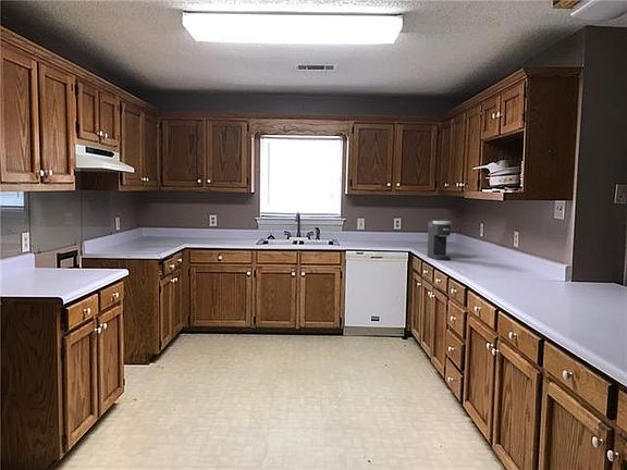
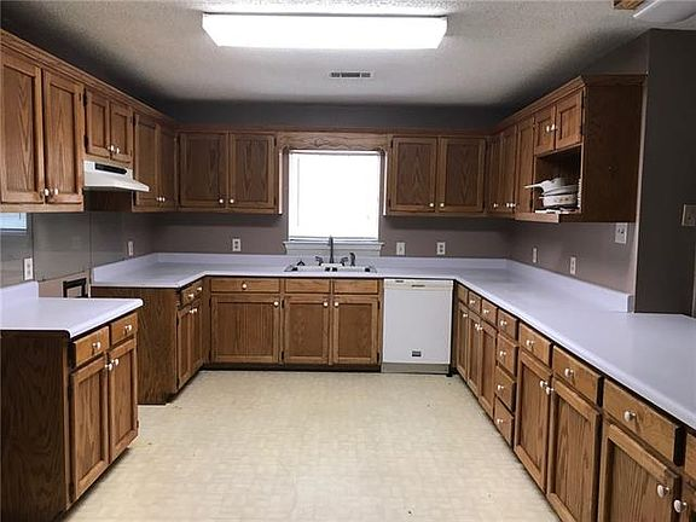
- coffee maker [427,220,452,261]
